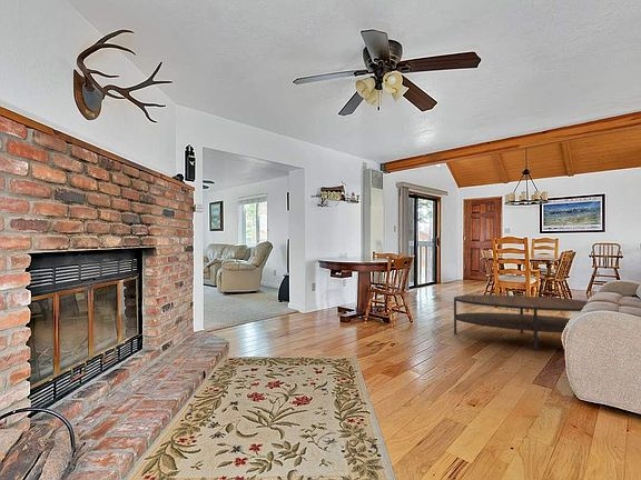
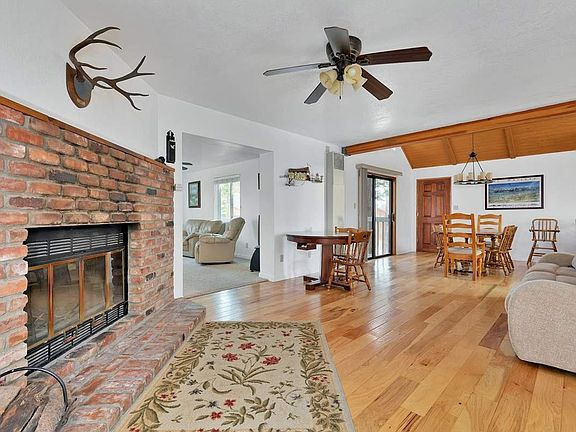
- coffee table [453,294,589,351]
